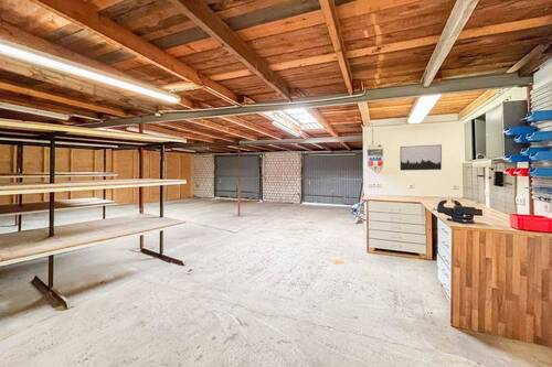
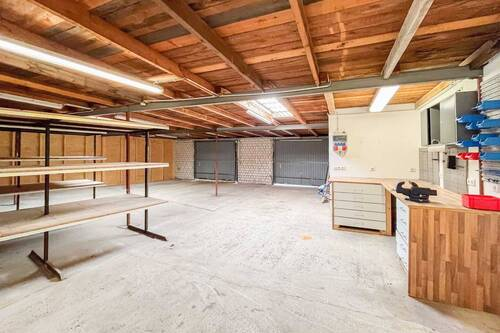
- wall art [400,143,443,172]
